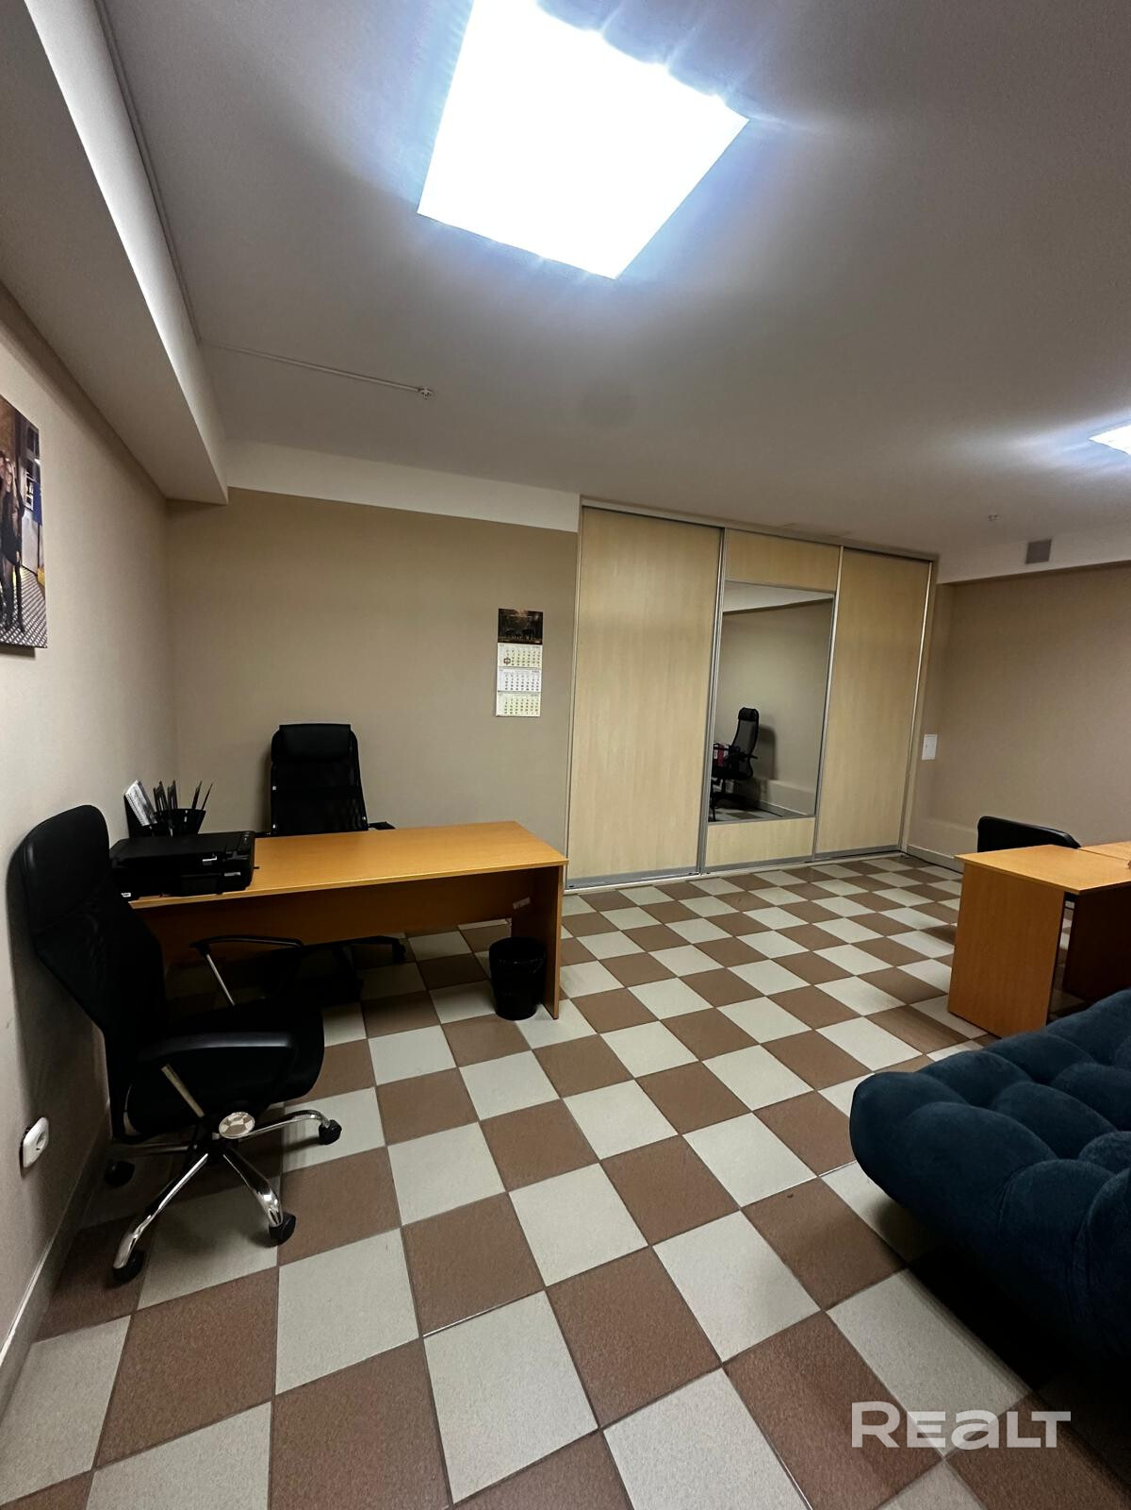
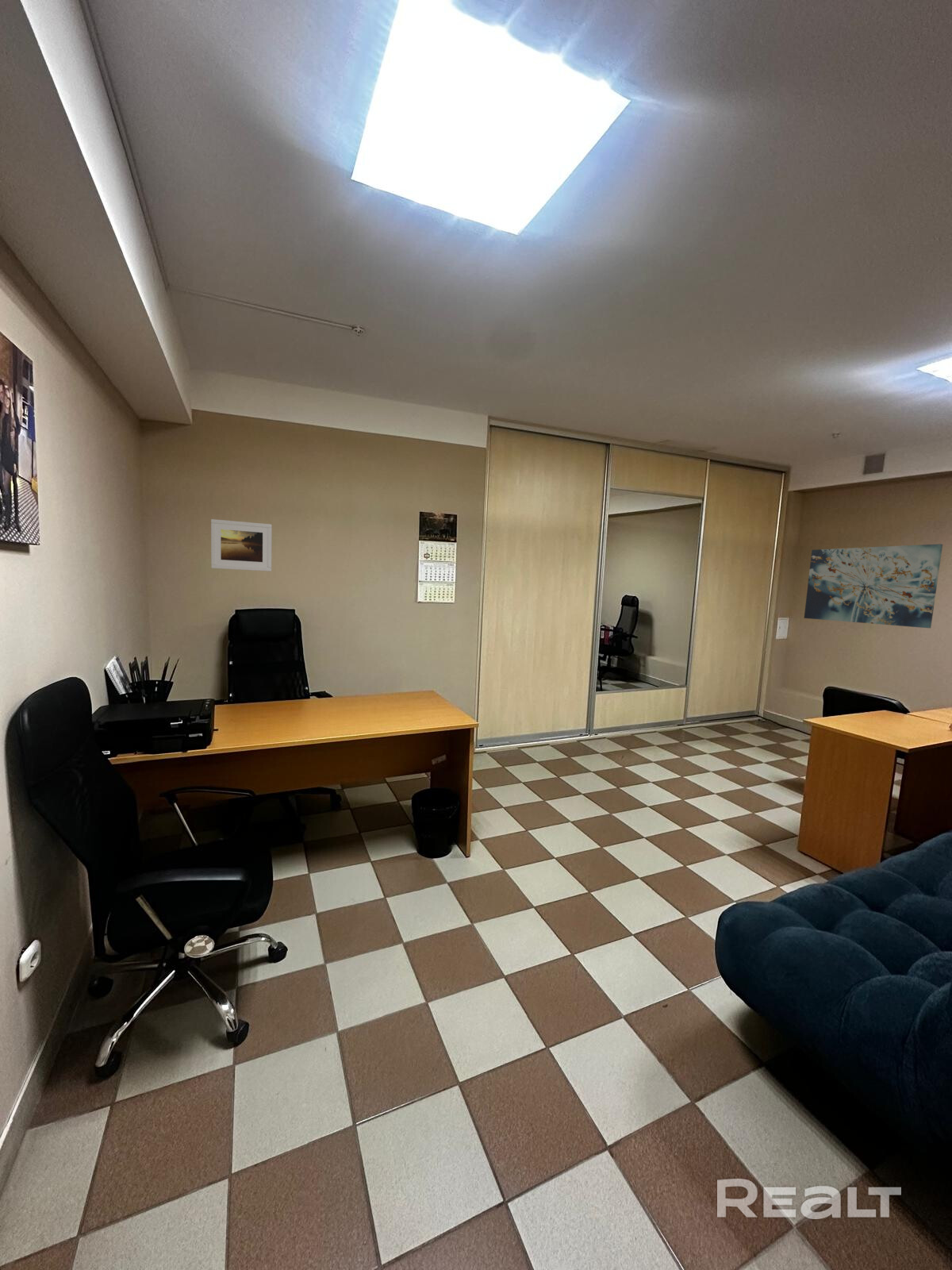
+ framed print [210,518,273,572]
+ wall art [803,543,943,629]
